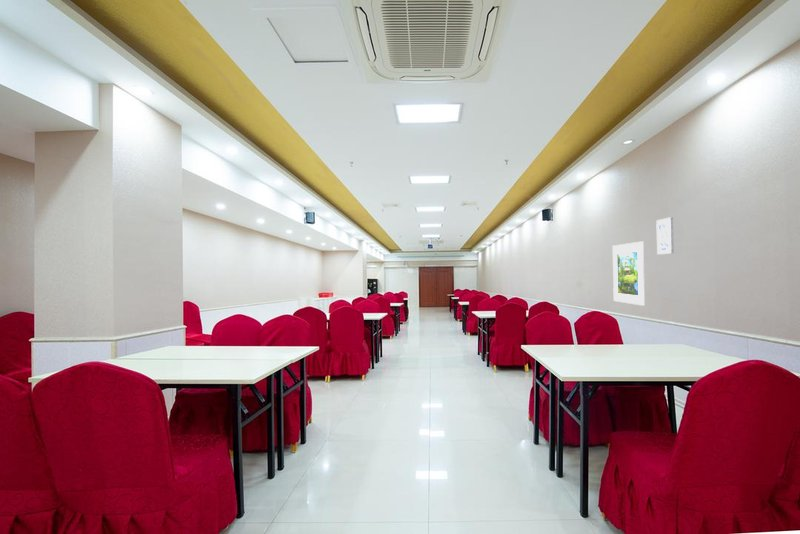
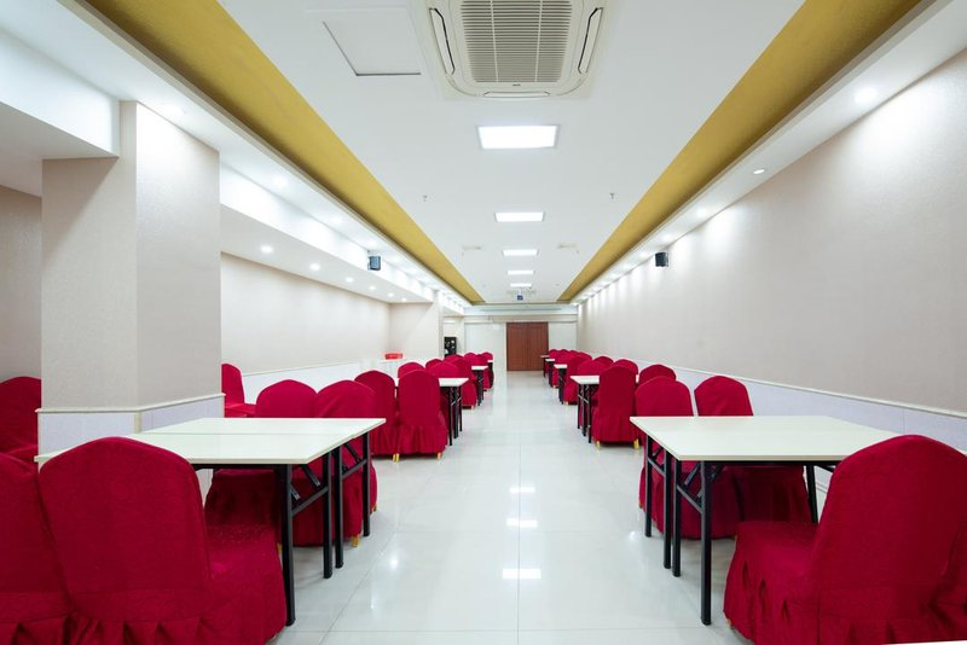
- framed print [612,240,646,307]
- wall art [655,216,675,255]
